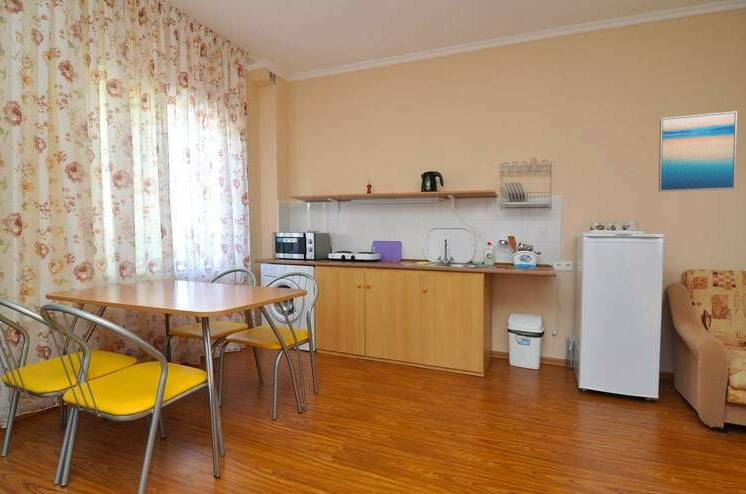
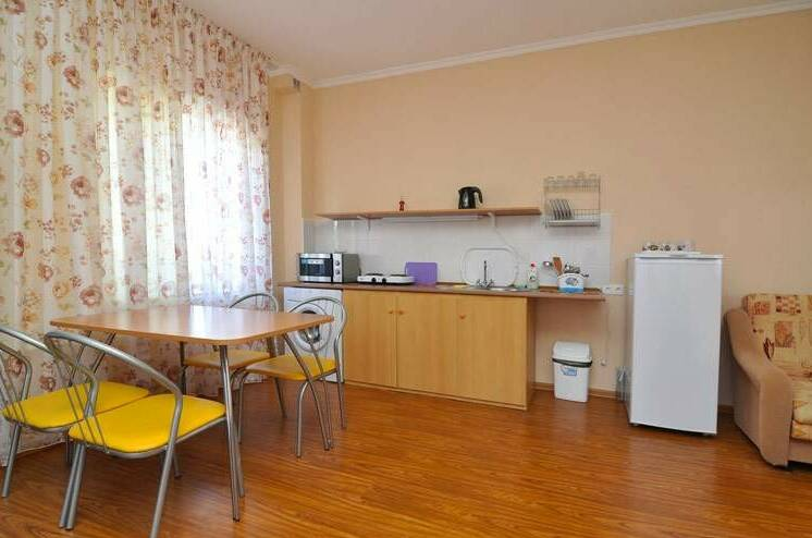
- wall art [657,110,738,193]
